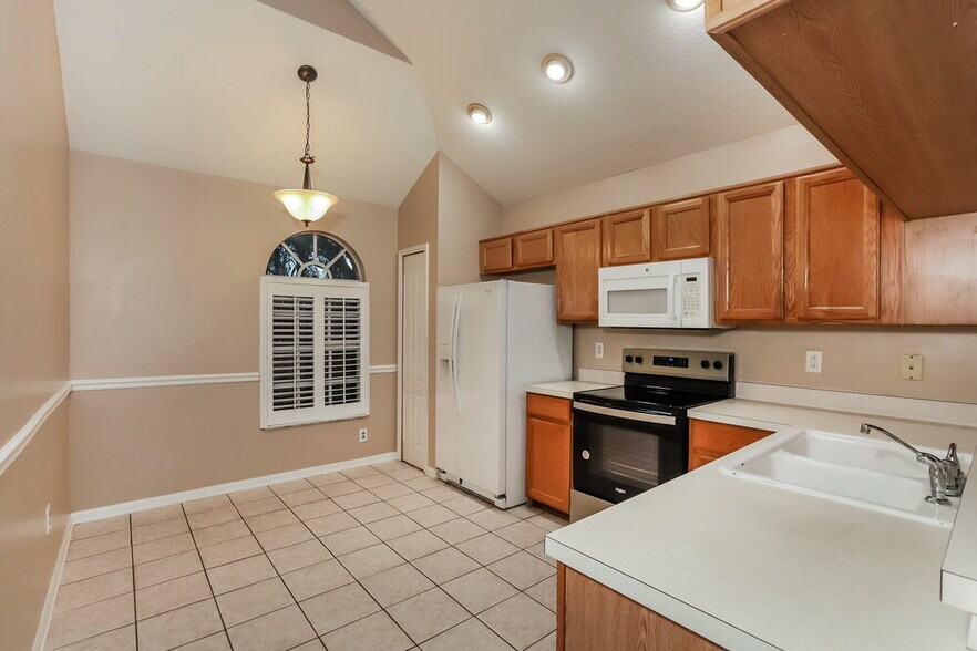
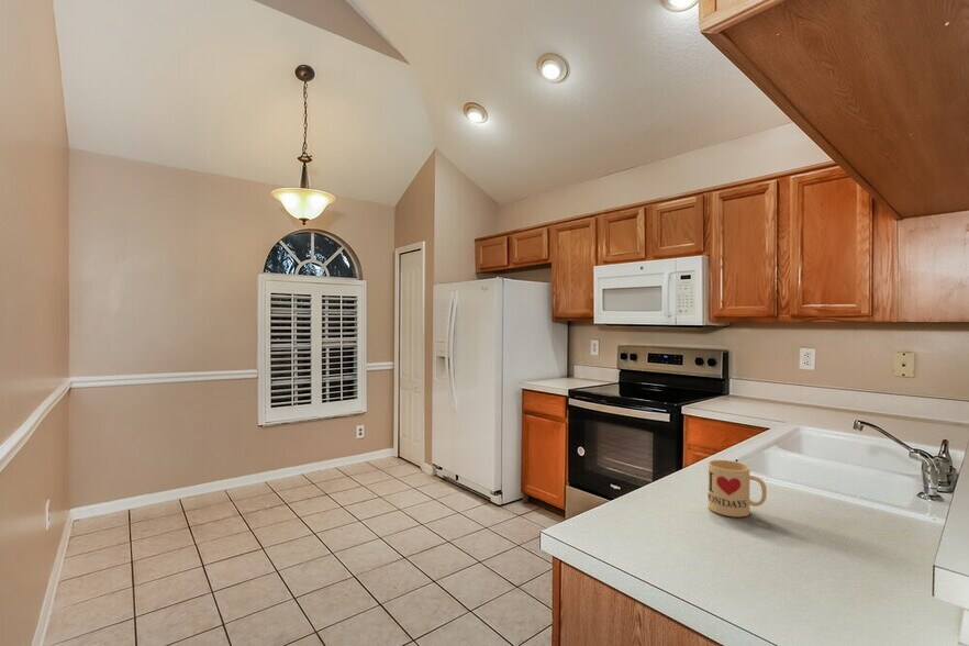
+ mug [706,459,768,517]
